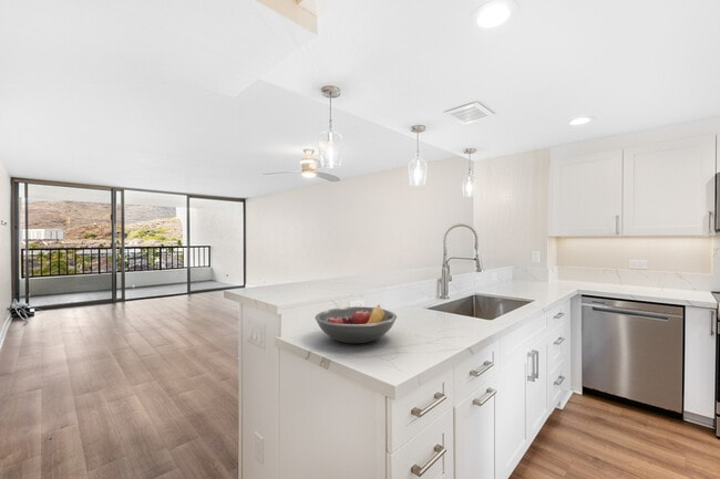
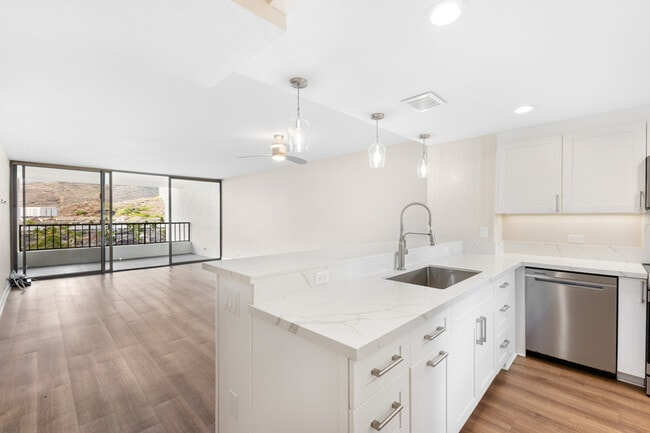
- fruit bowl [313,304,398,344]
